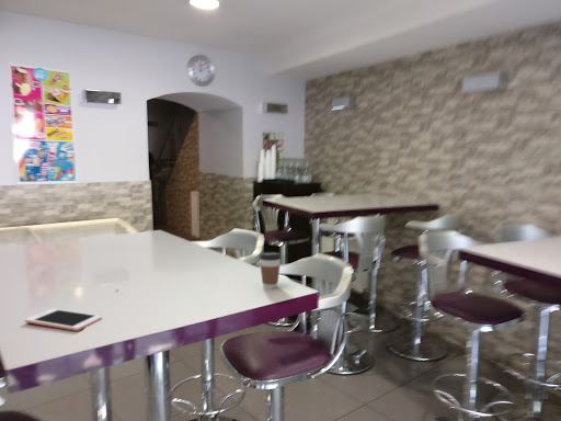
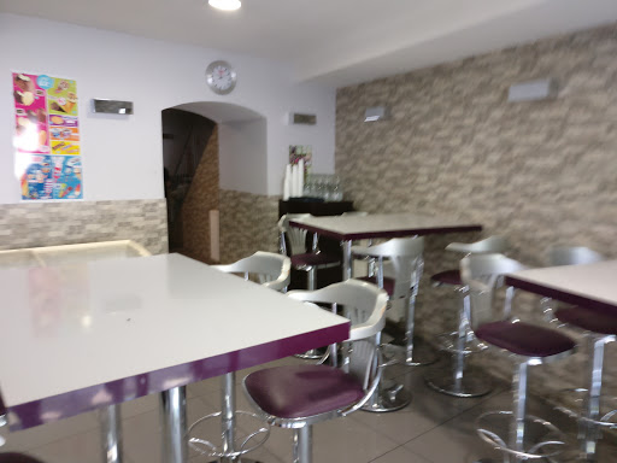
- coffee cup [259,251,282,289]
- cell phone [24,308,103,332]
